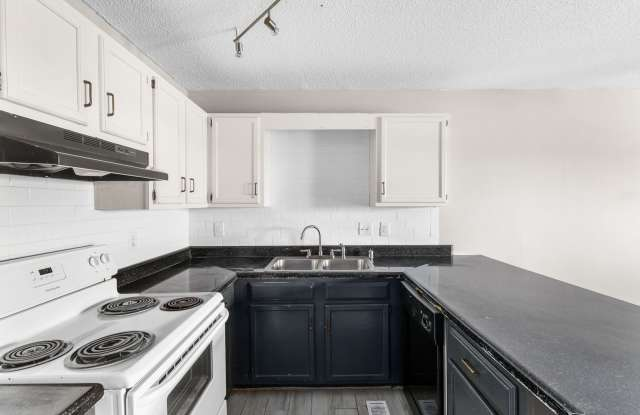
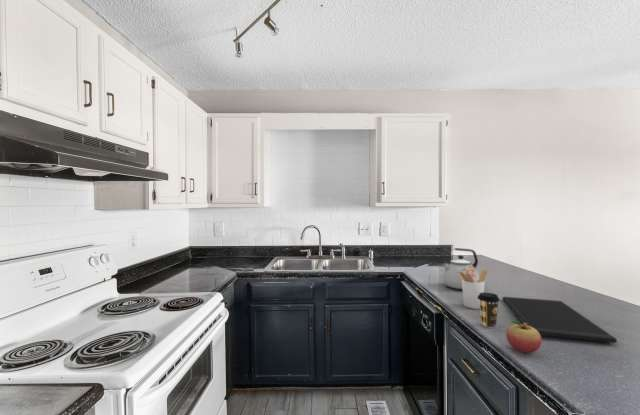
+ coffee cup [478,292,501,329]
+ cutting board [502,296,618,344]
+ fruit [505,320,543,354]
+ utensil holder [457,269,488,310]
+ kettle [442,247,480,290]
